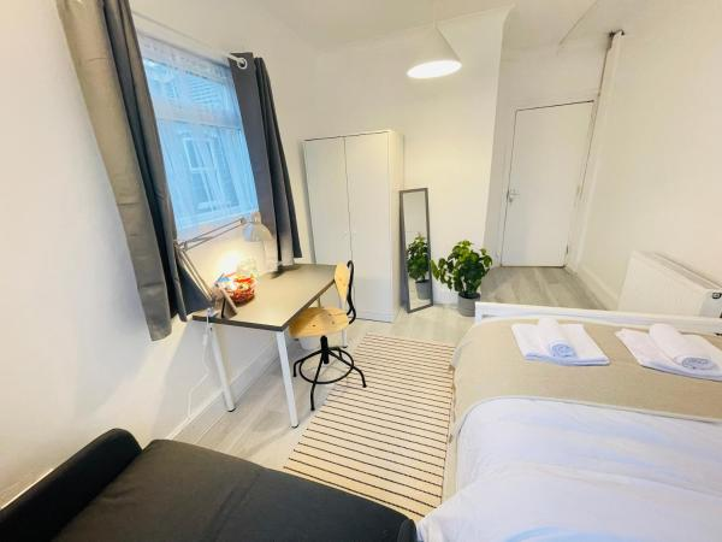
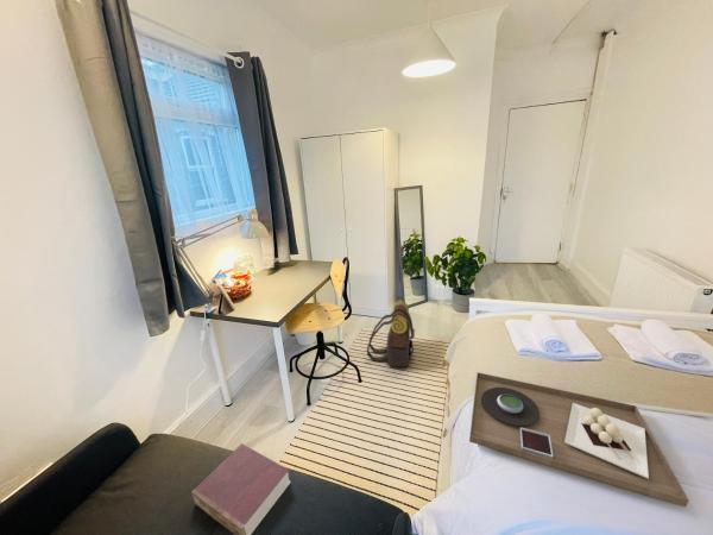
+ backpack [366,298,416,369]
+ book [190,442,292,535]
+ platter [468,371,689,508]
